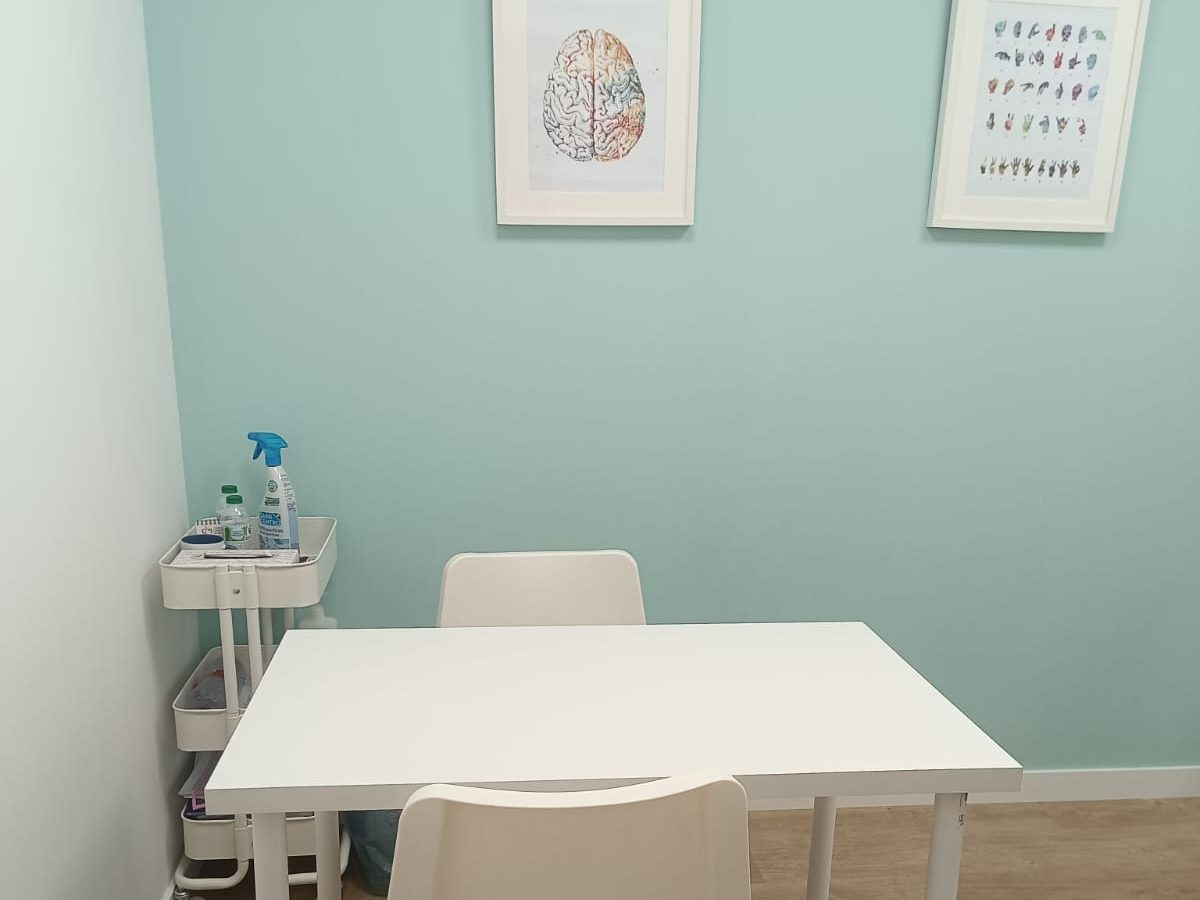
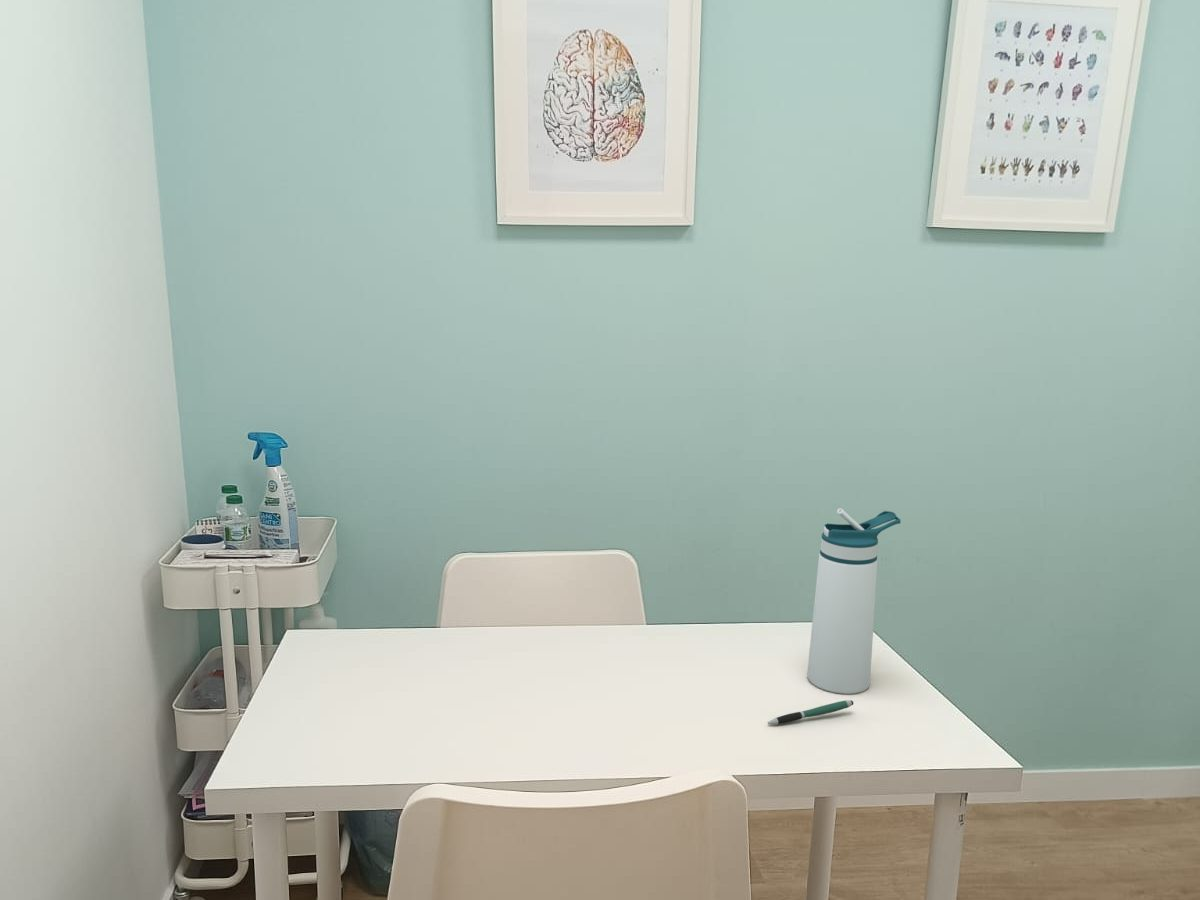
+ water bottle [806,507,902,695]
+ pen [767,699,854,726]
